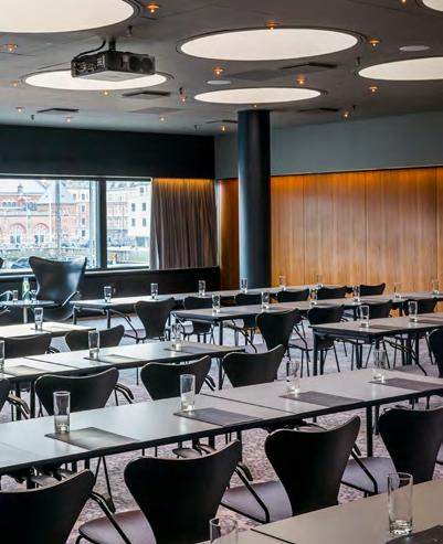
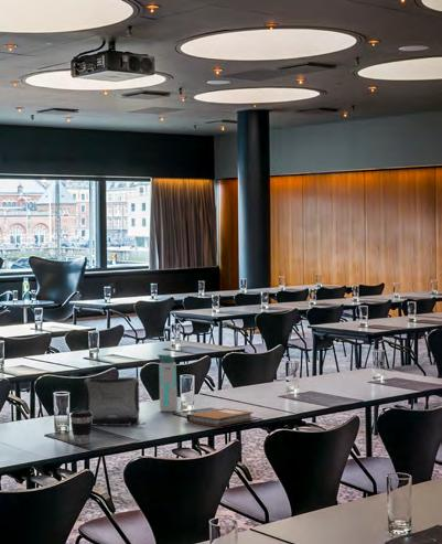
+ laptop [83,376,147,427]
+ coffee cup [69,409,93,445]
+ notebook [185,407,255,427]
+ water bottle [157,353,179,413]
